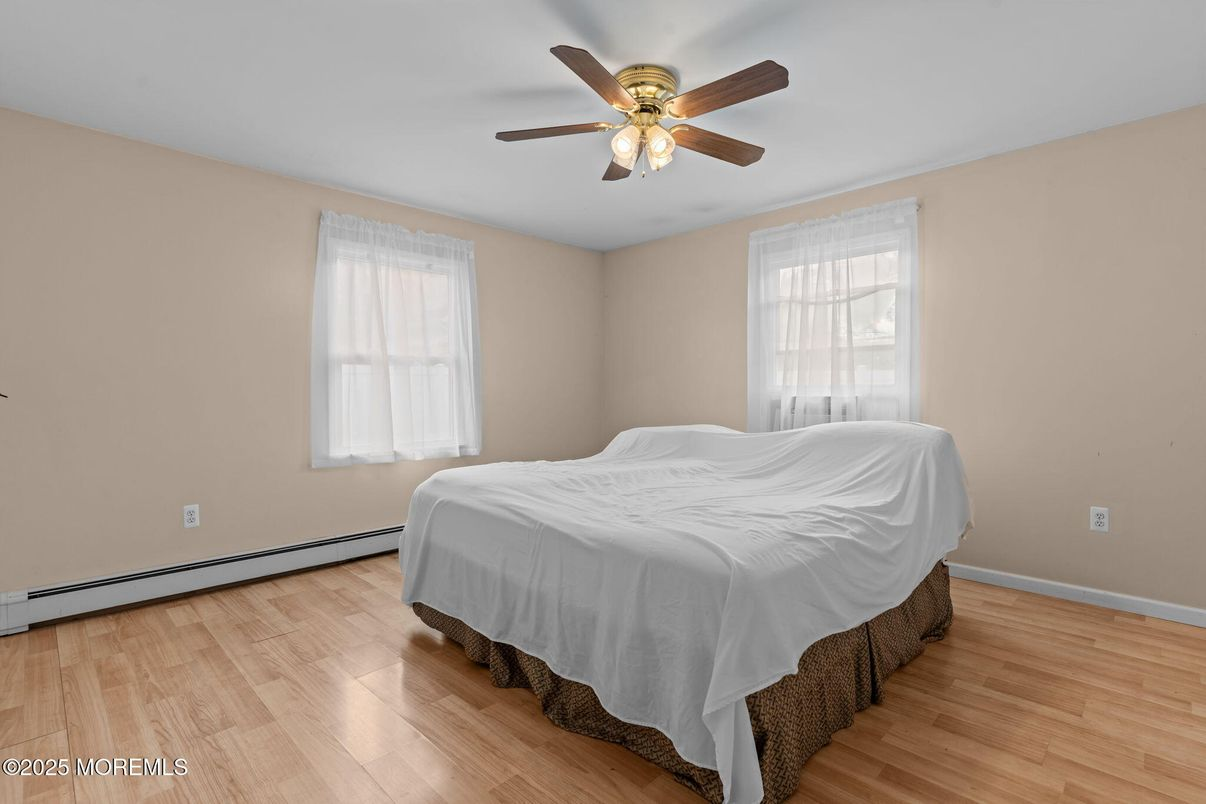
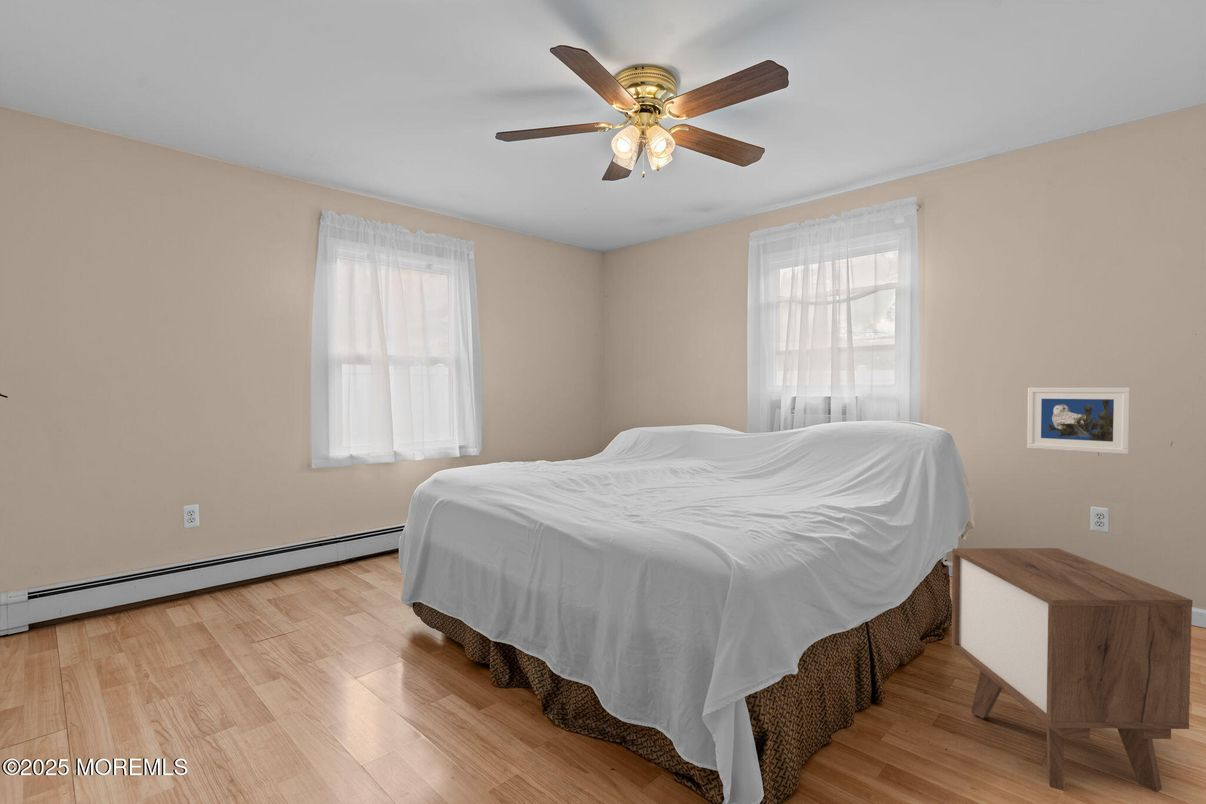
+ nightstand [951,547,1193,793]
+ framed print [1026,387,1131,455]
